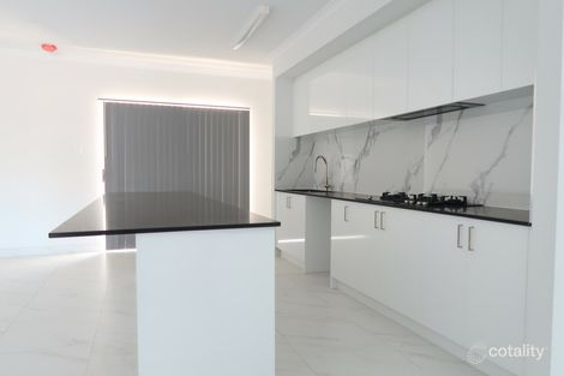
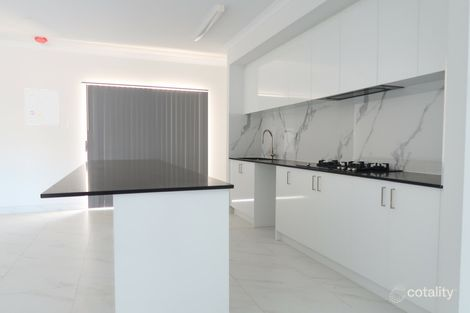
+ wall art [24,88,59,126]
